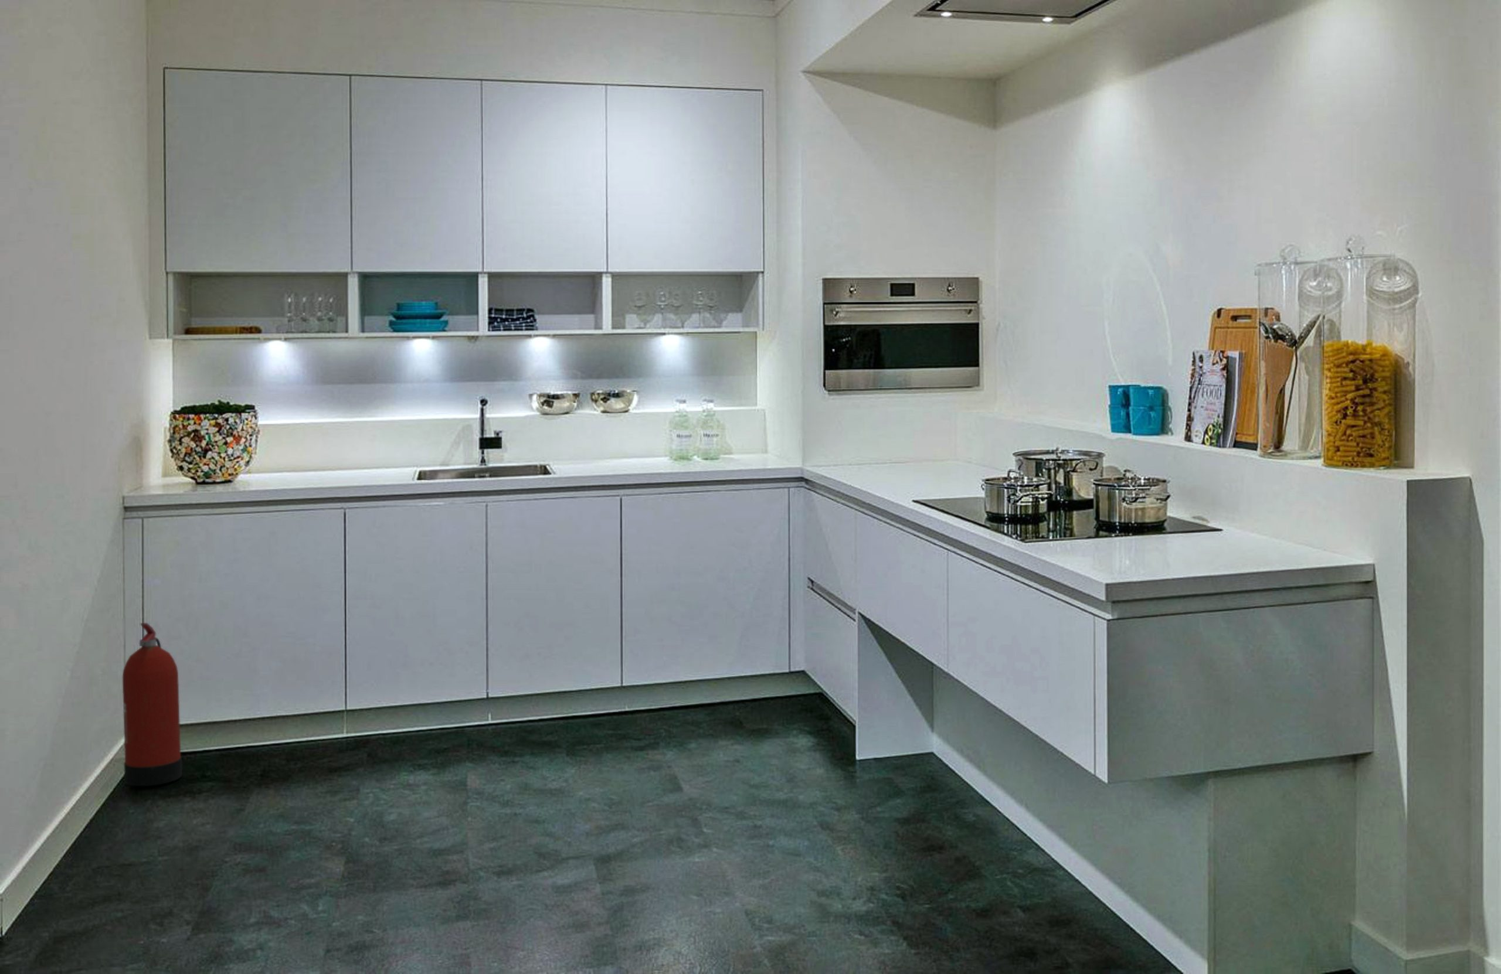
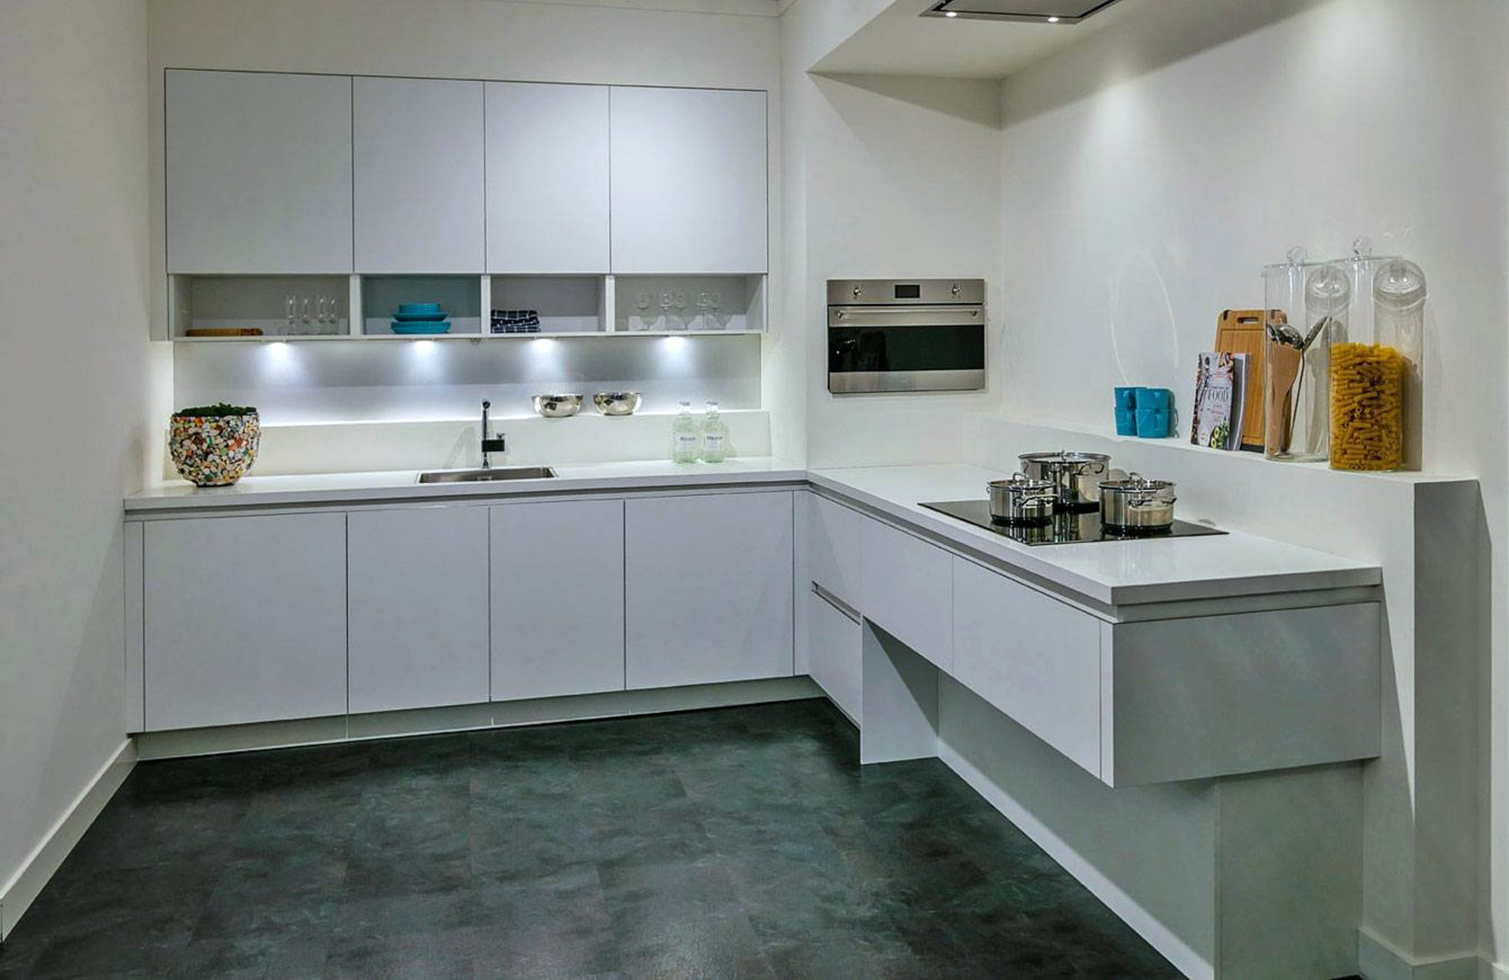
- fire extinguisher [121,622,183,786]
